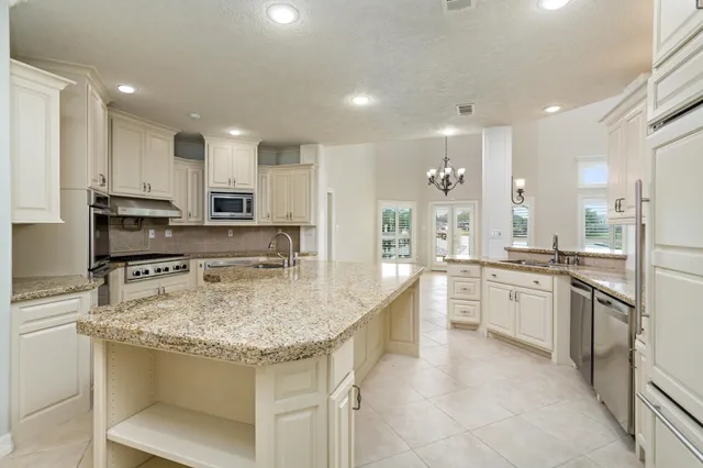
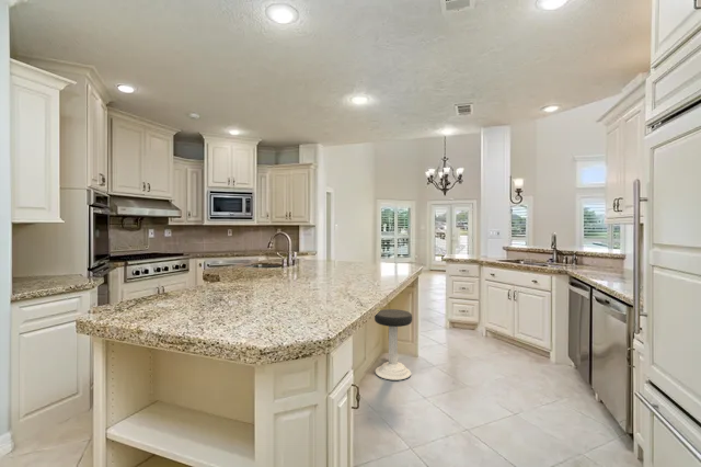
+ stool [374,308,413,381]
